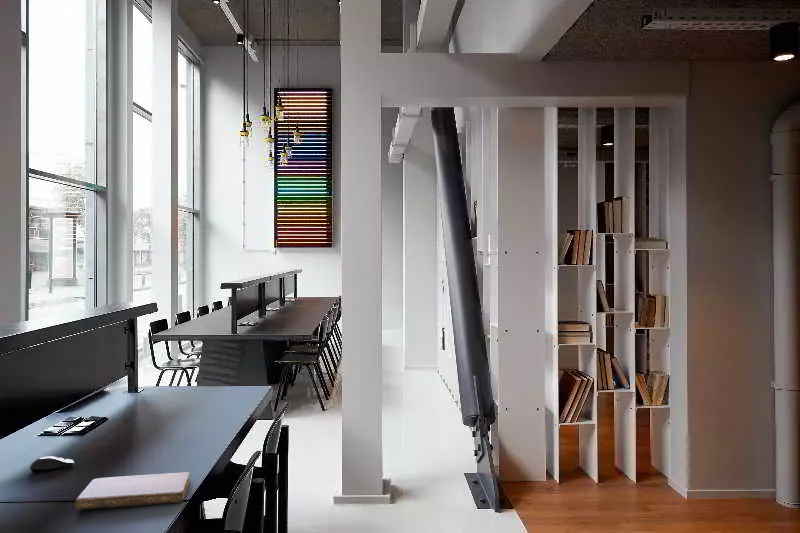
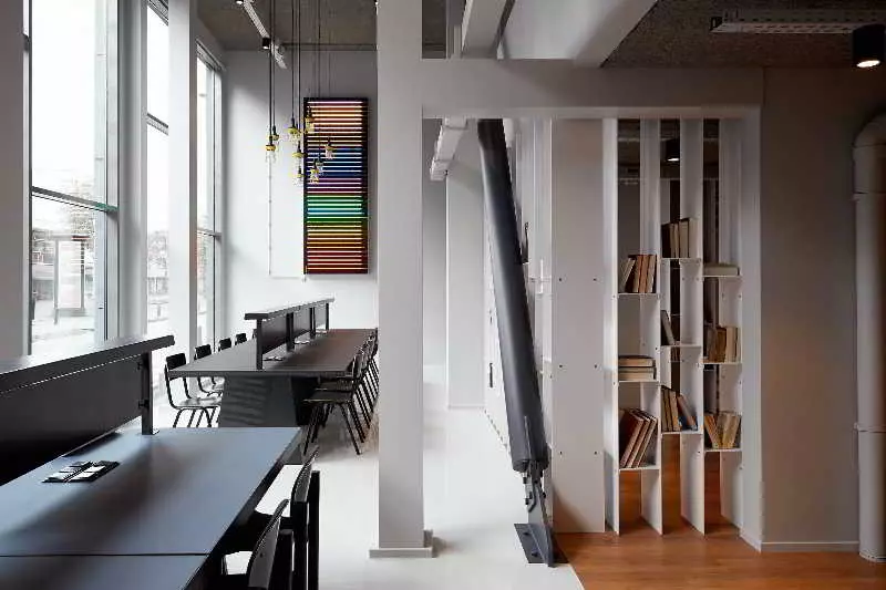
- notebook [74,471,191,511]
- computer mouse [29,455,75,473]
